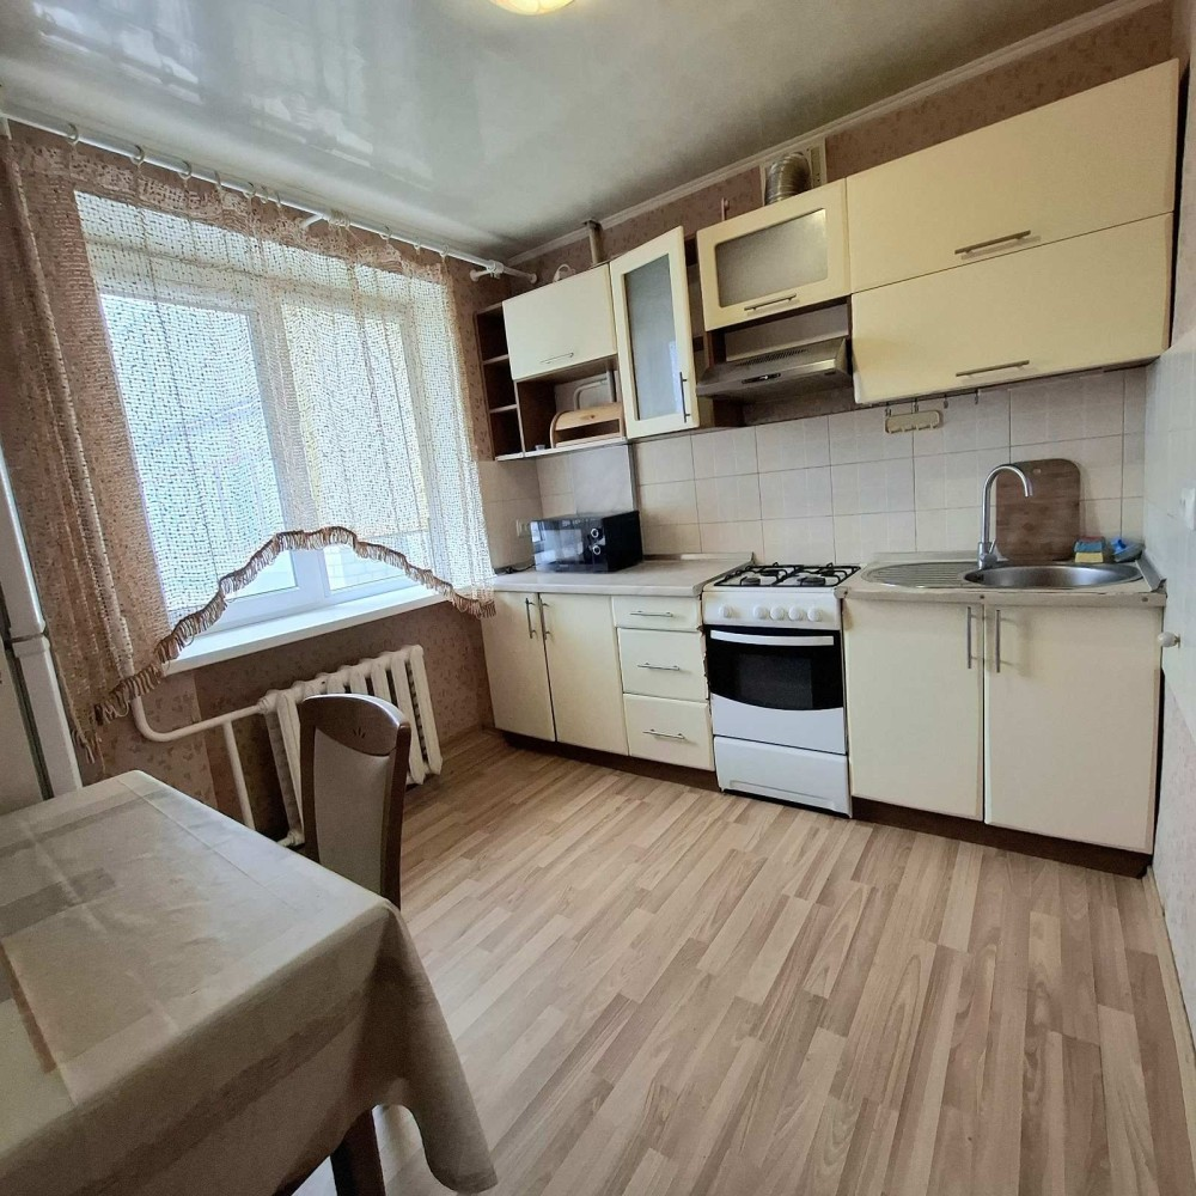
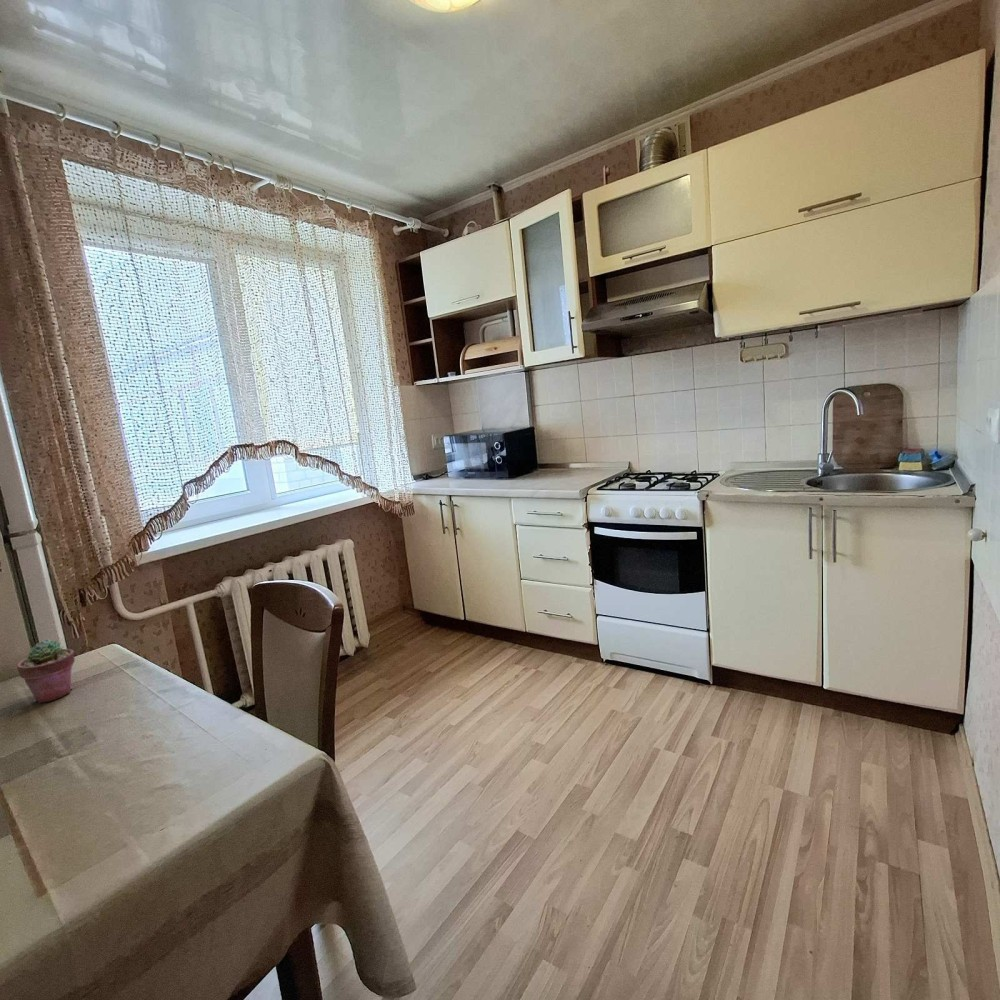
+ potted succulent [16,638,76,704]
